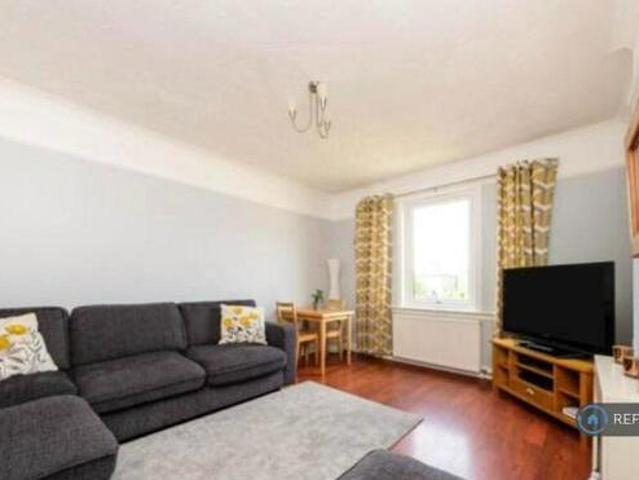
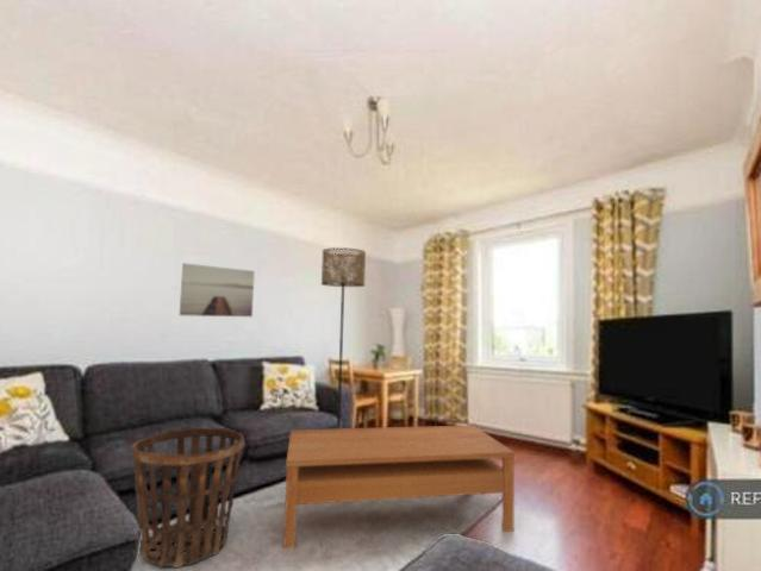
+ floor lamp [320,246,367,429]
+ coffee table [282,425,516,550]
+ wall art [179,262,256,318]
+ basket [131,426,245,569]
